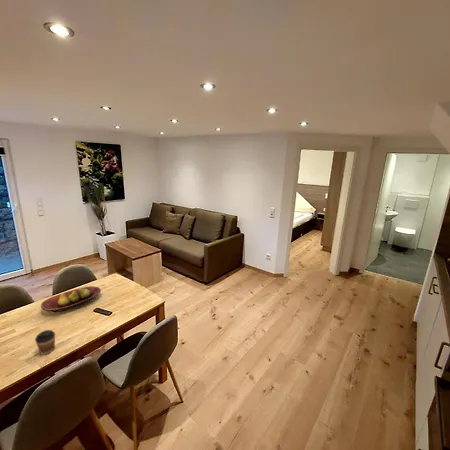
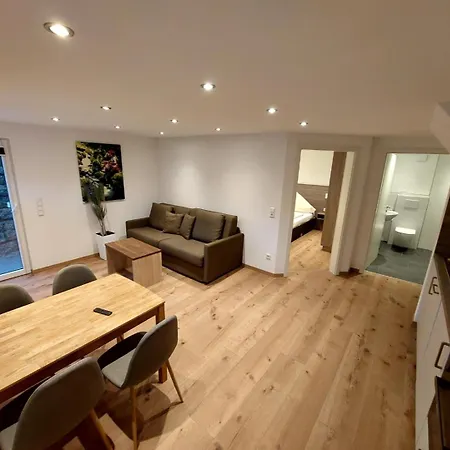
- coffee cup [34,329,56,356]
- fruit bowl [40,285,102,313]
